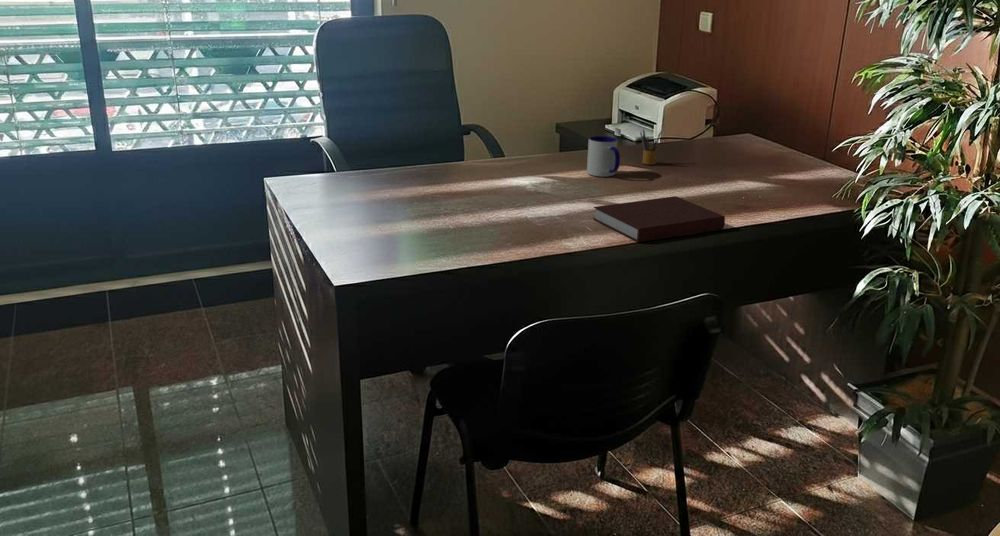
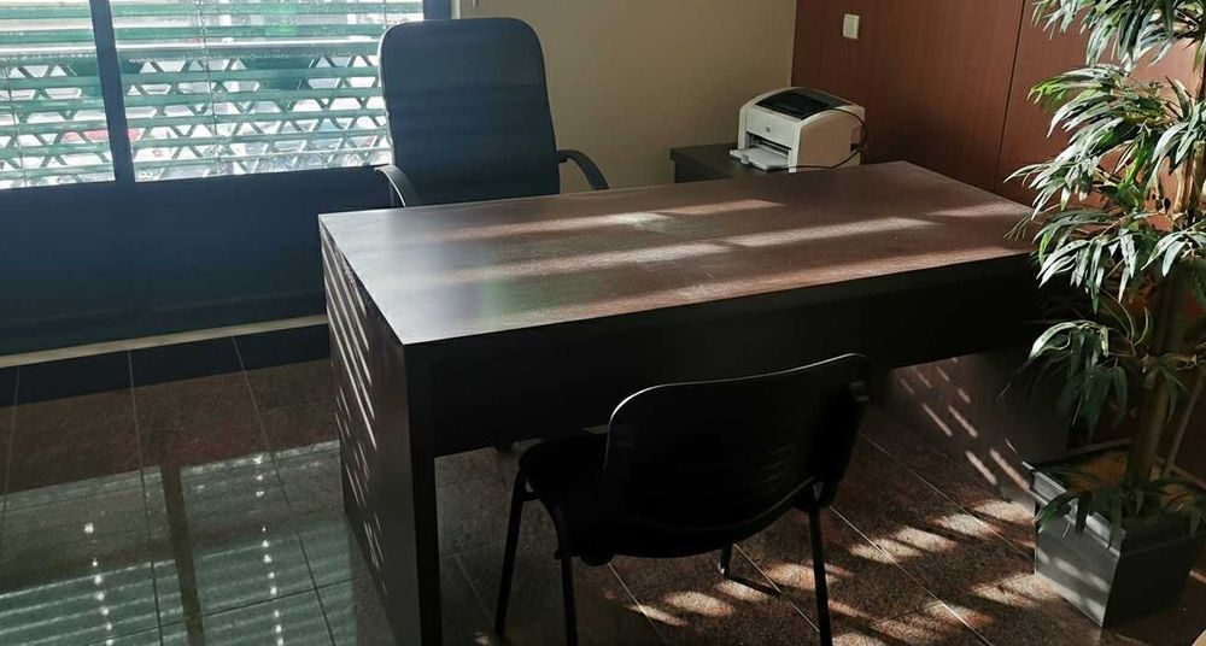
- notebook [592,195,726,243]
- mug [586,135,621,178]
- pencil box [639,128,662,166]
